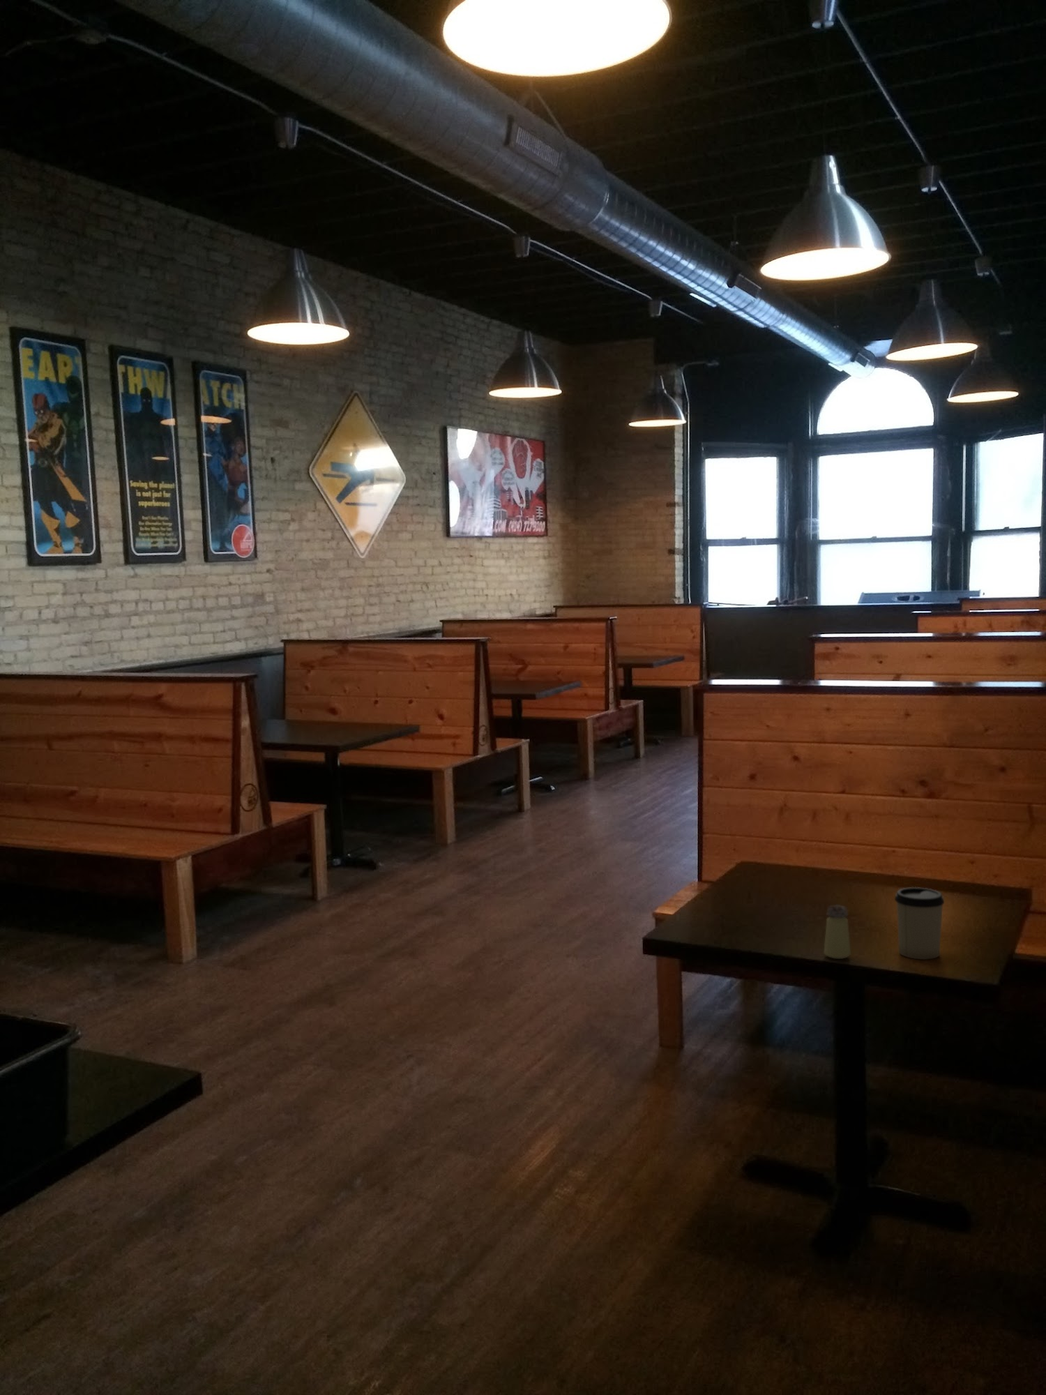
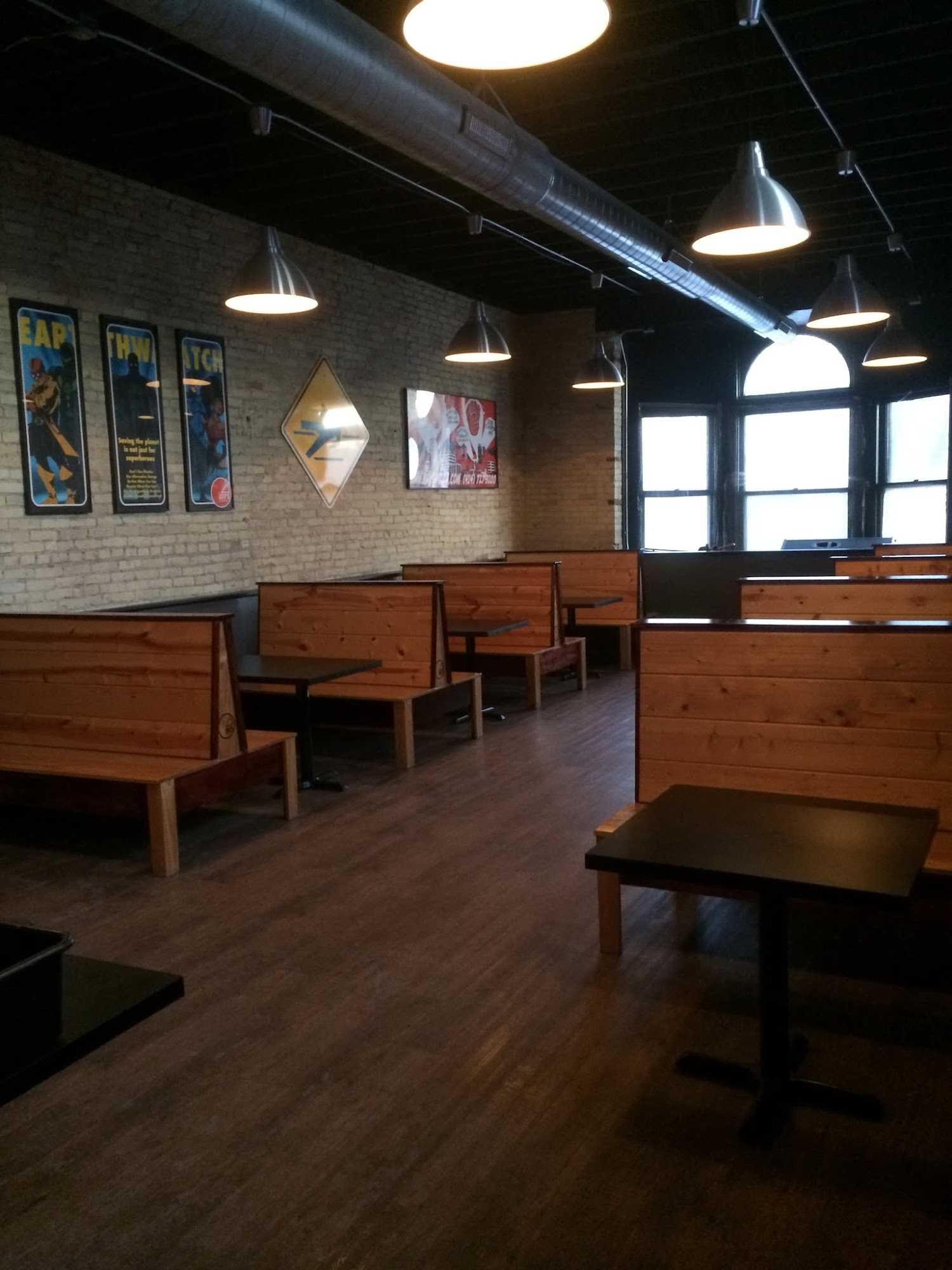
- cup [894,886,945,960]
- saltshaker [824,905,852,960]
